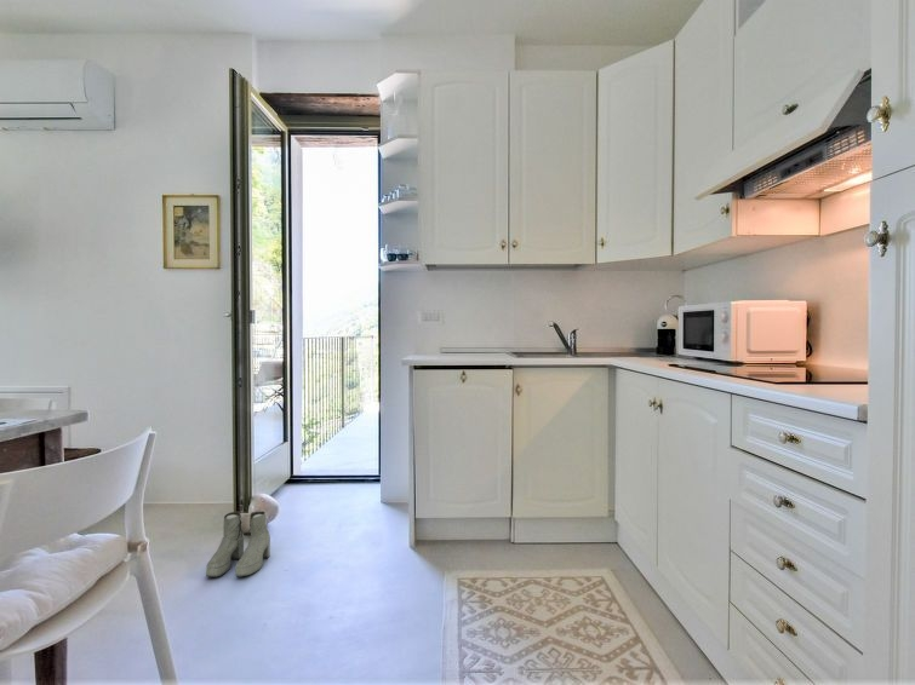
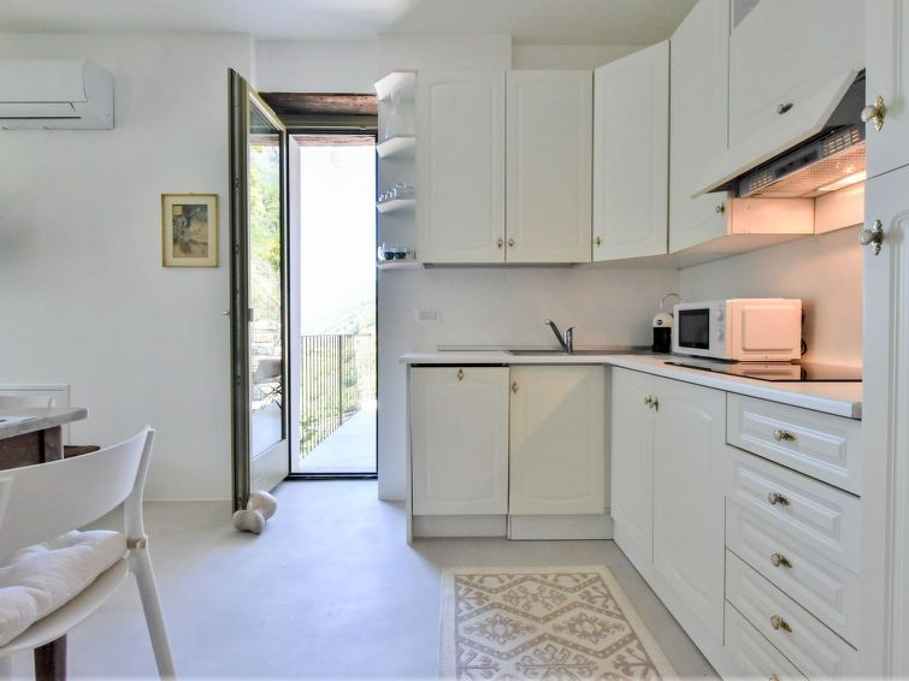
- boots [205,510,271,578]
